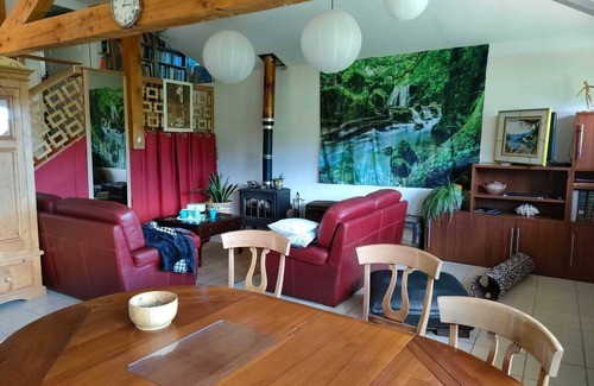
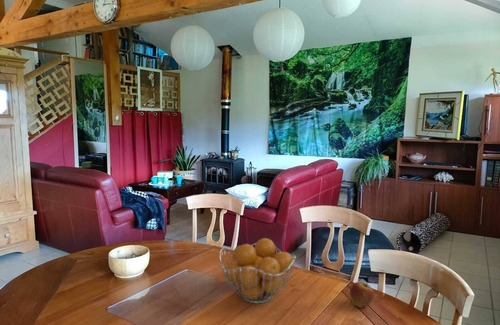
+ apple [349,280,375,309]
+ fruit basket [218,237,297,304]
